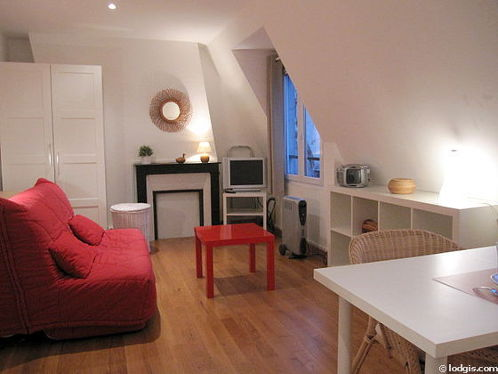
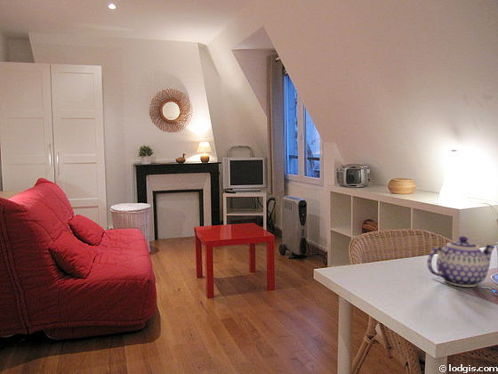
+ teapot [426,235,497,288]
